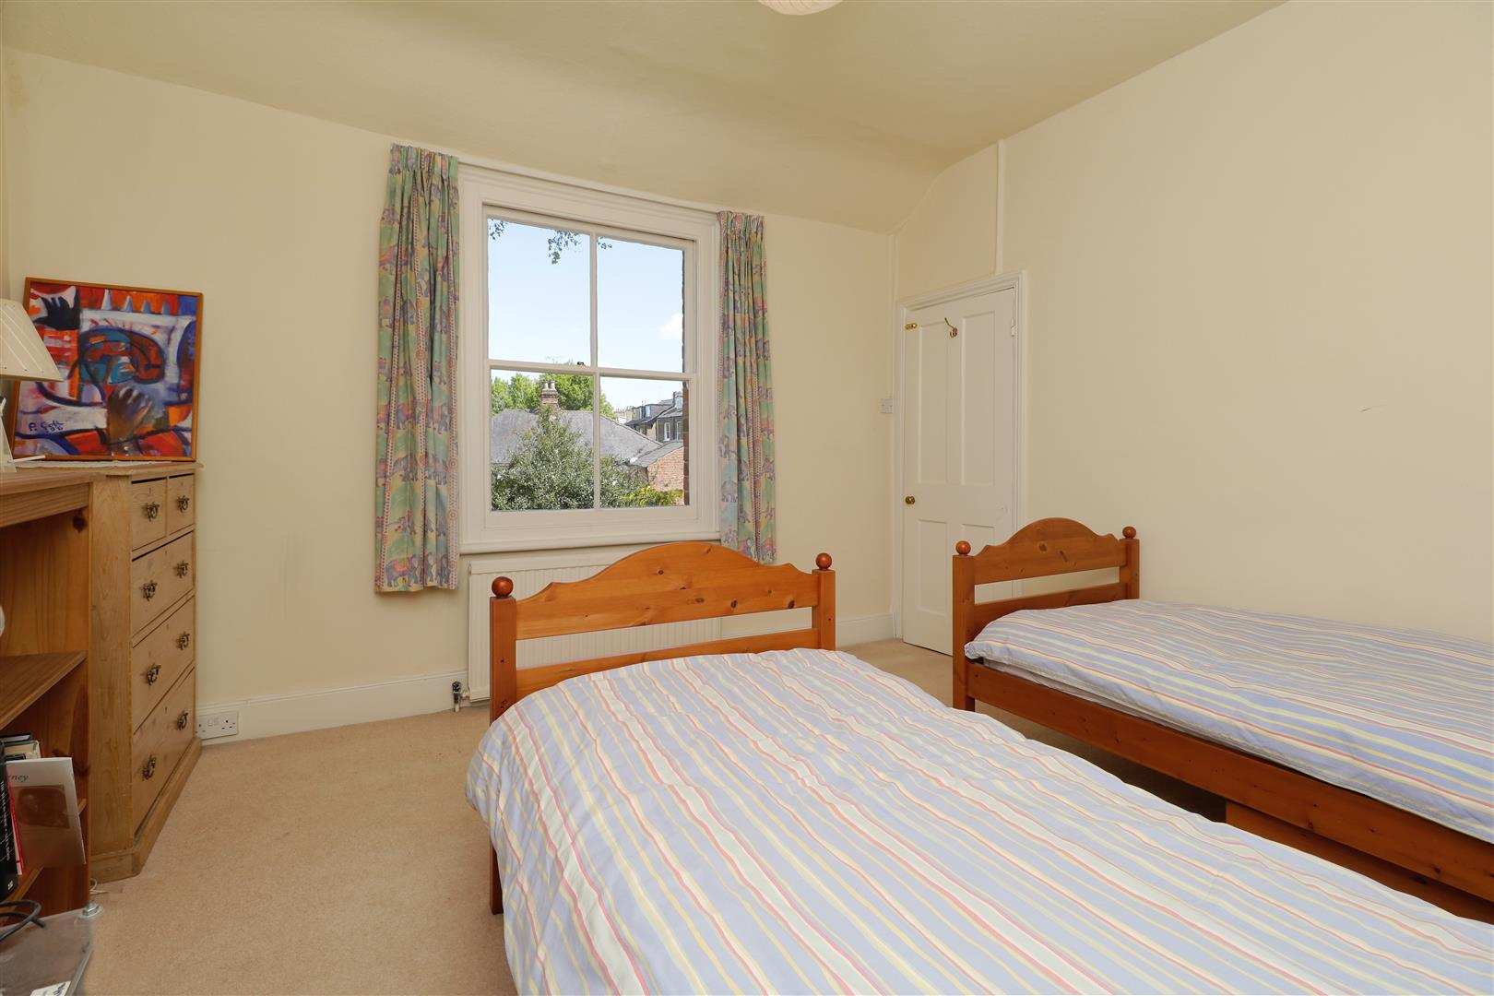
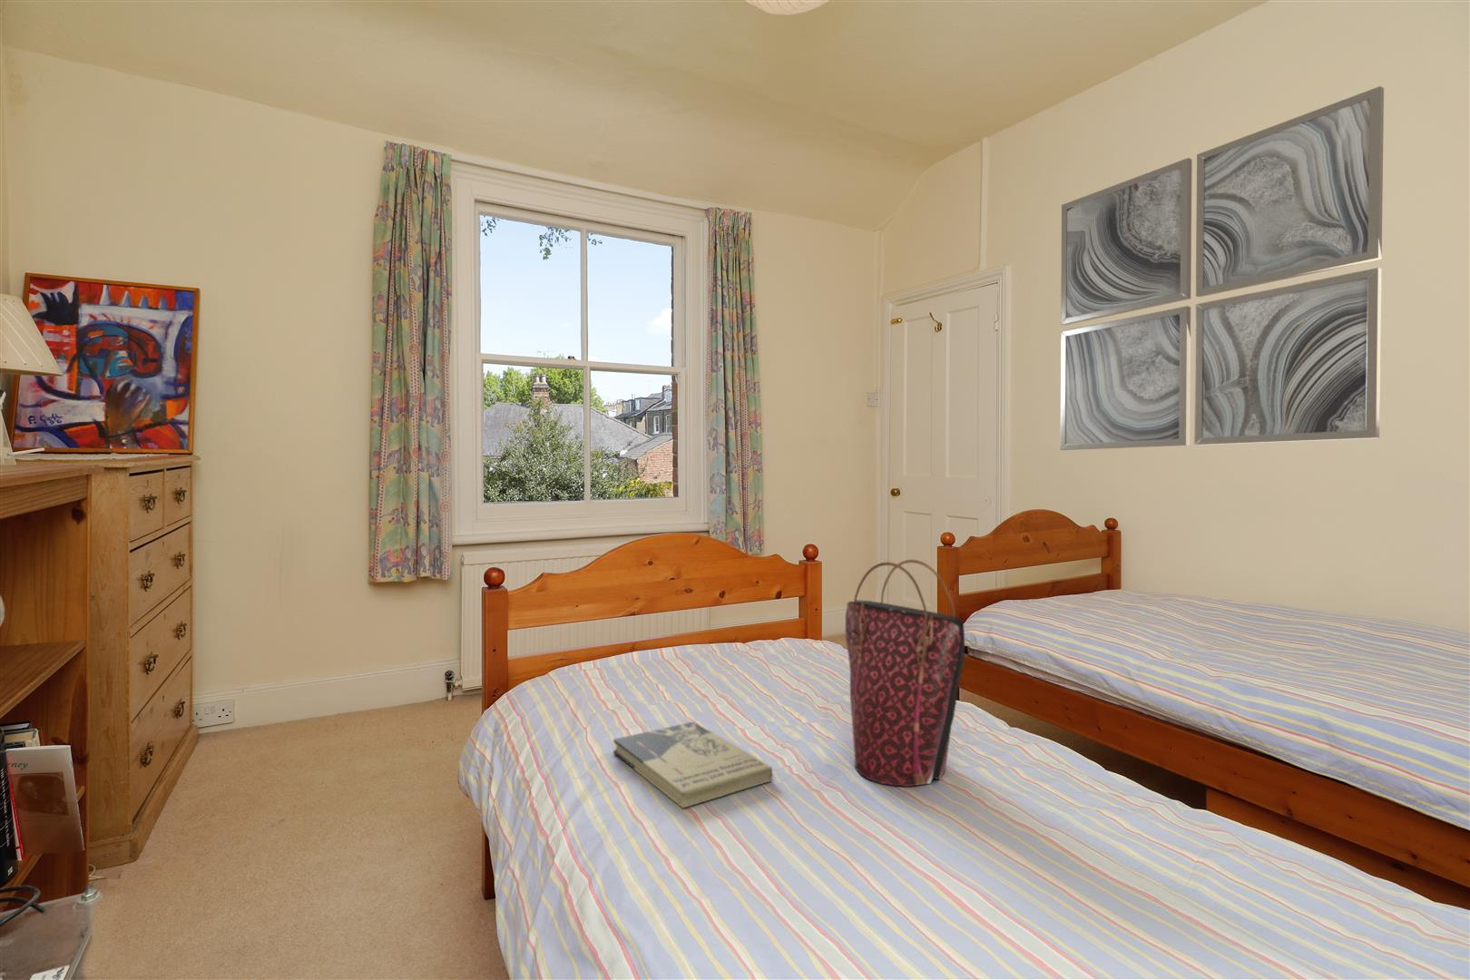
+ wall art [1060,85,1385,451]
+ handbag [844,559,966,788]
+ book [611,721,774,809]
